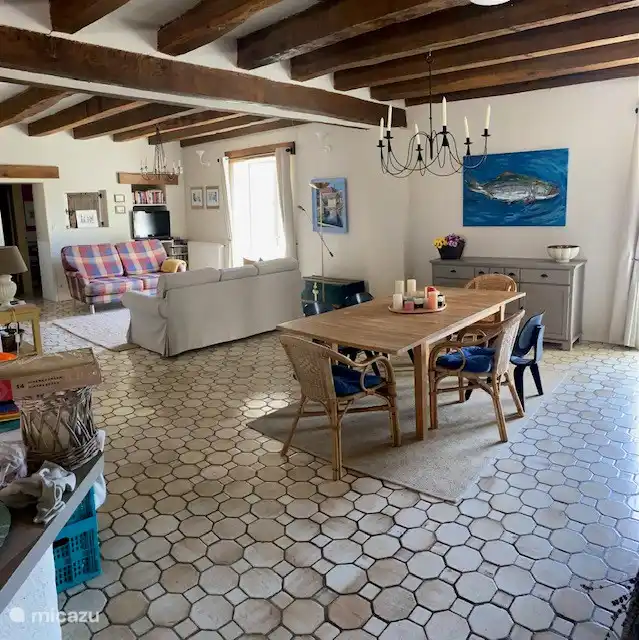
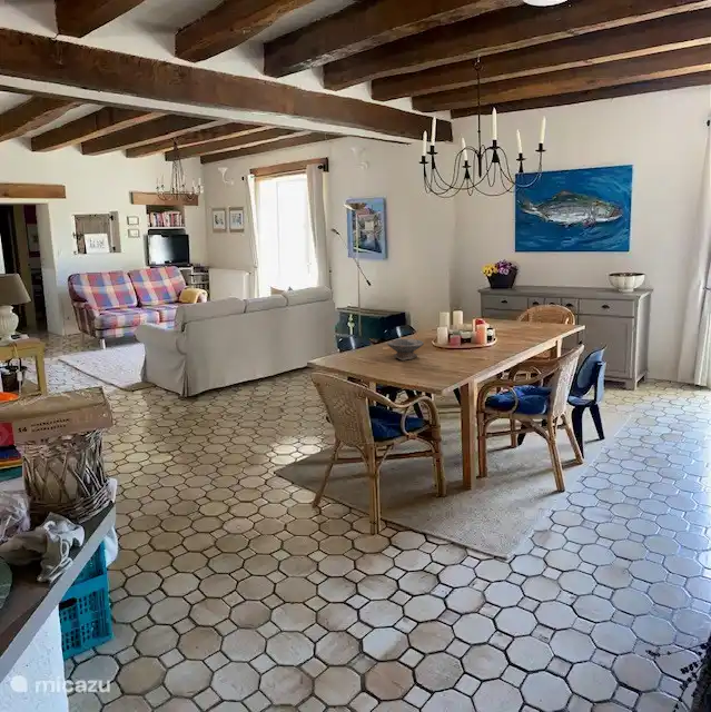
+ bowl [386,338,425,362]
